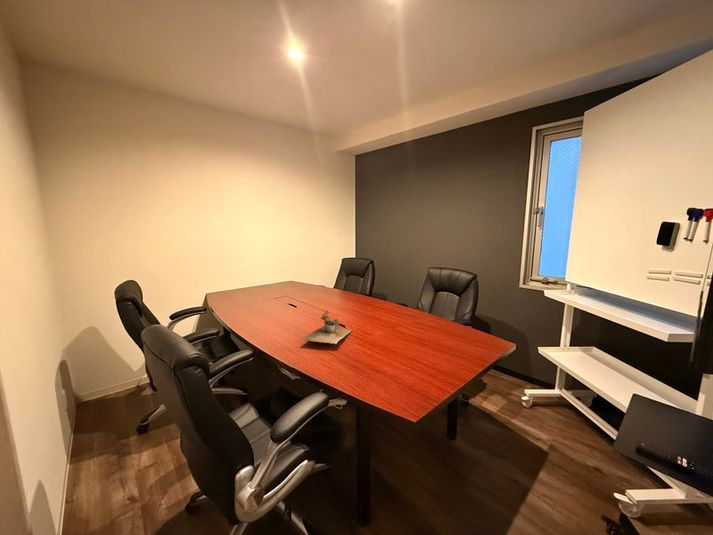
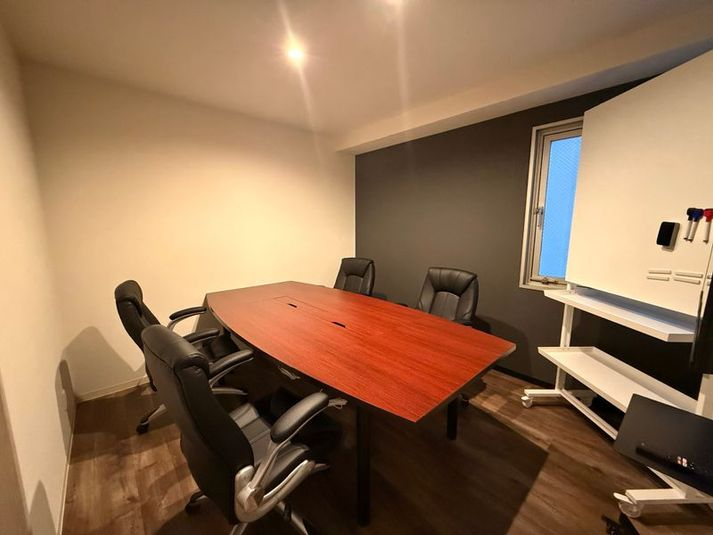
- succulent plant [300,309,352,345]
